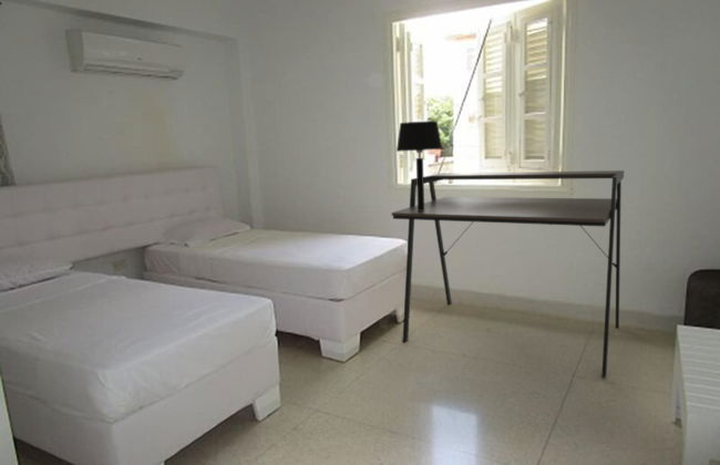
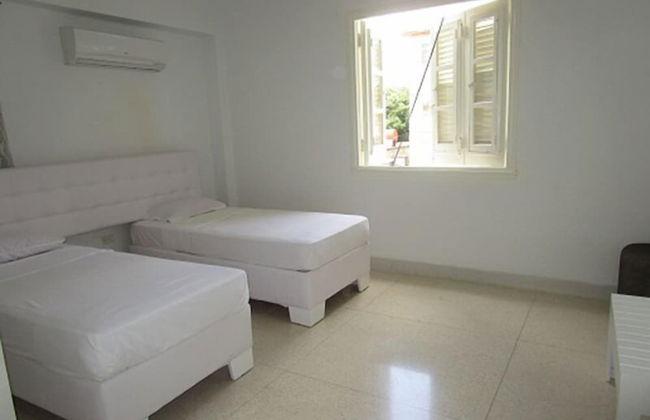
- desk [391,169,625,379]
- table lamp [395,120,444,210]
